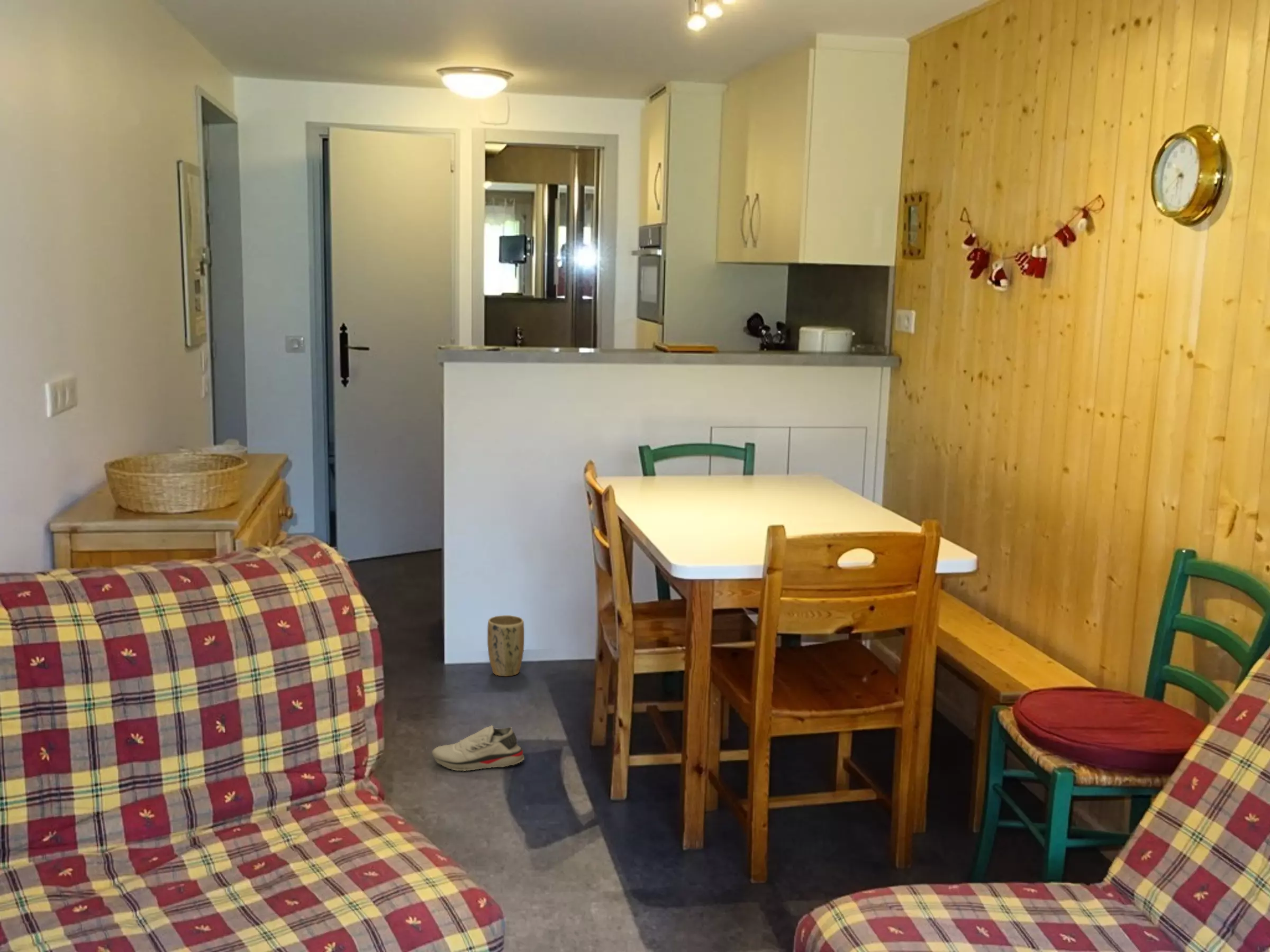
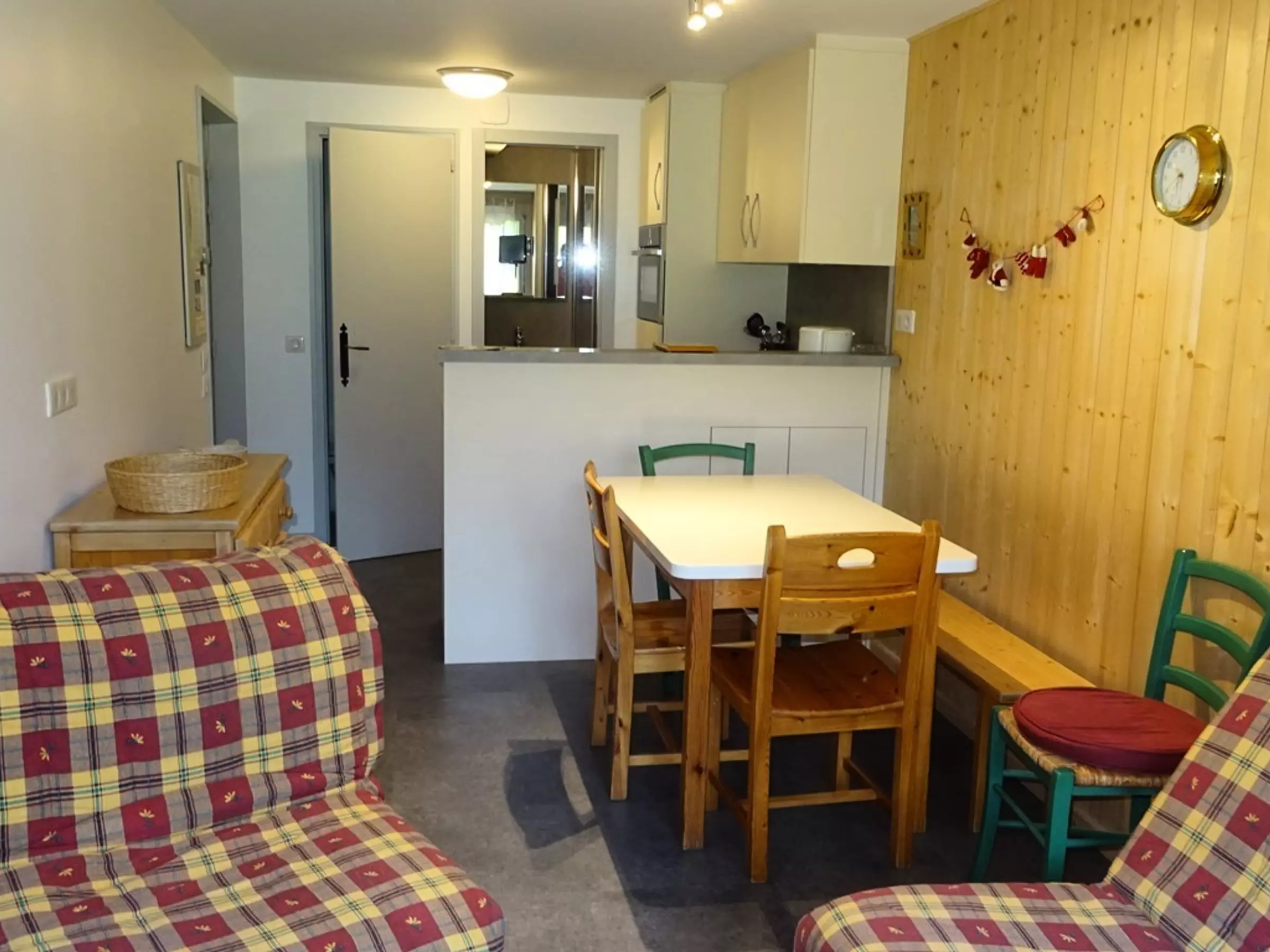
- shoe [432,725,525,772]
- plant pot [487,615,525,677]
